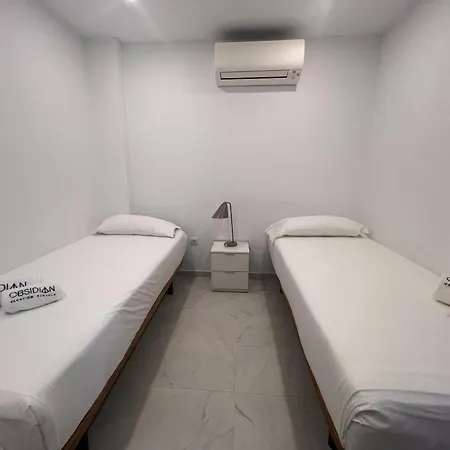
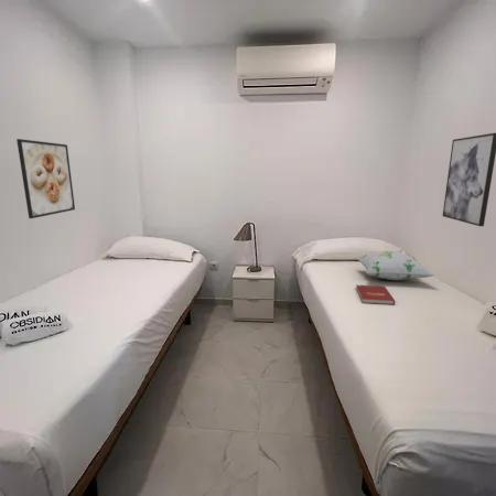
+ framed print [15,138,76,219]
+ decorative pillow [356,250,435,281]
+ wall art [442,132,496,227]
+ book [355,284,397,305]
